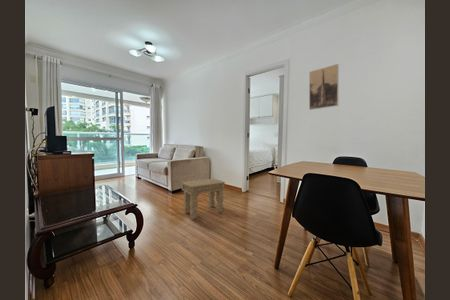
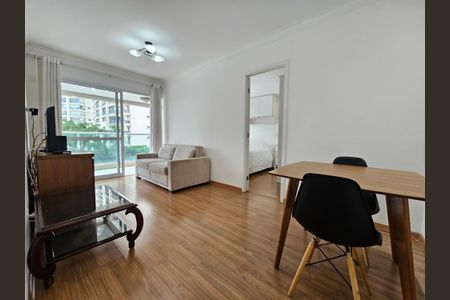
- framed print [308,63,340,111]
- side table [181,178,226,220]
